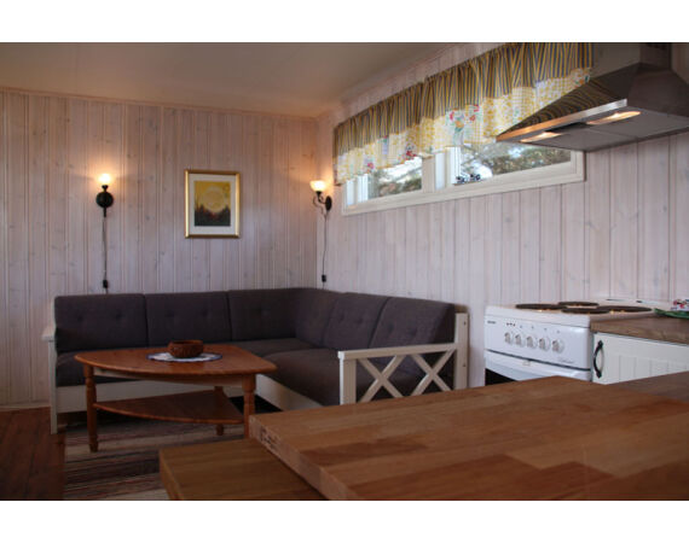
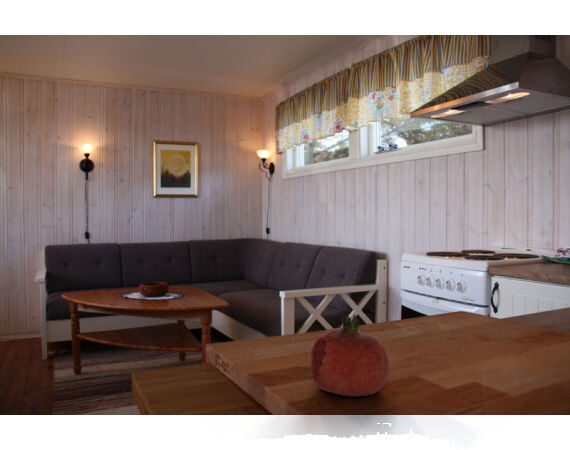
+ fruit [310,312,390,397]
